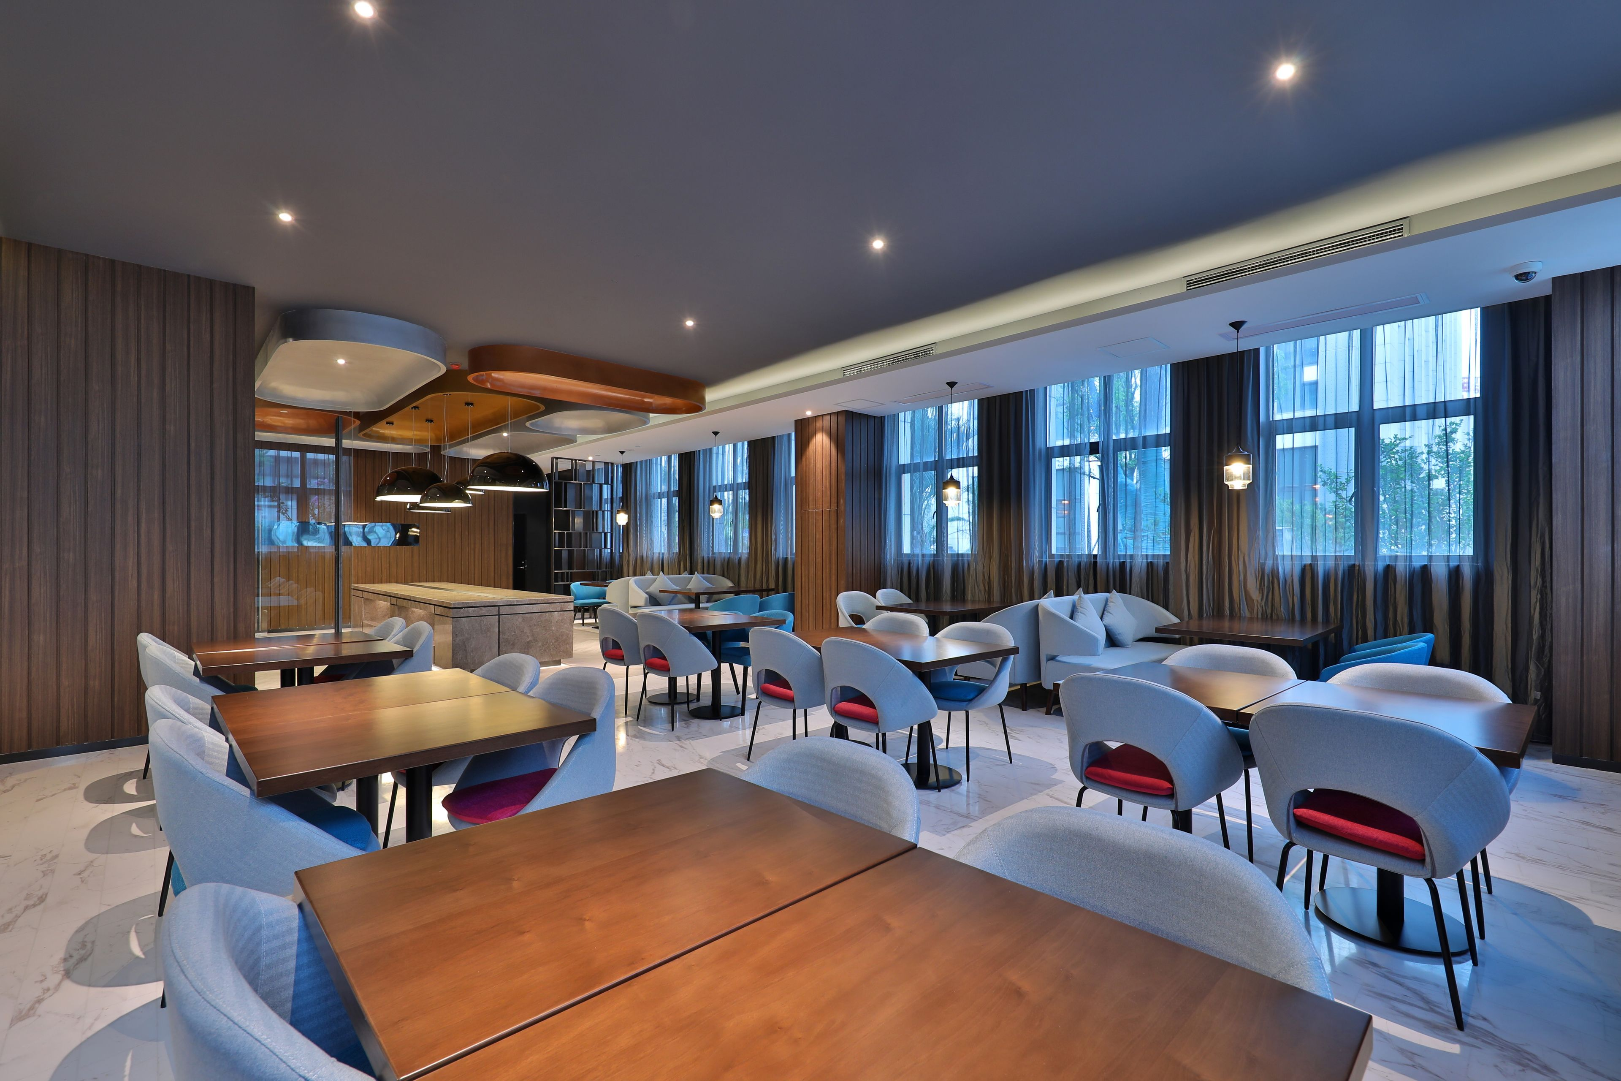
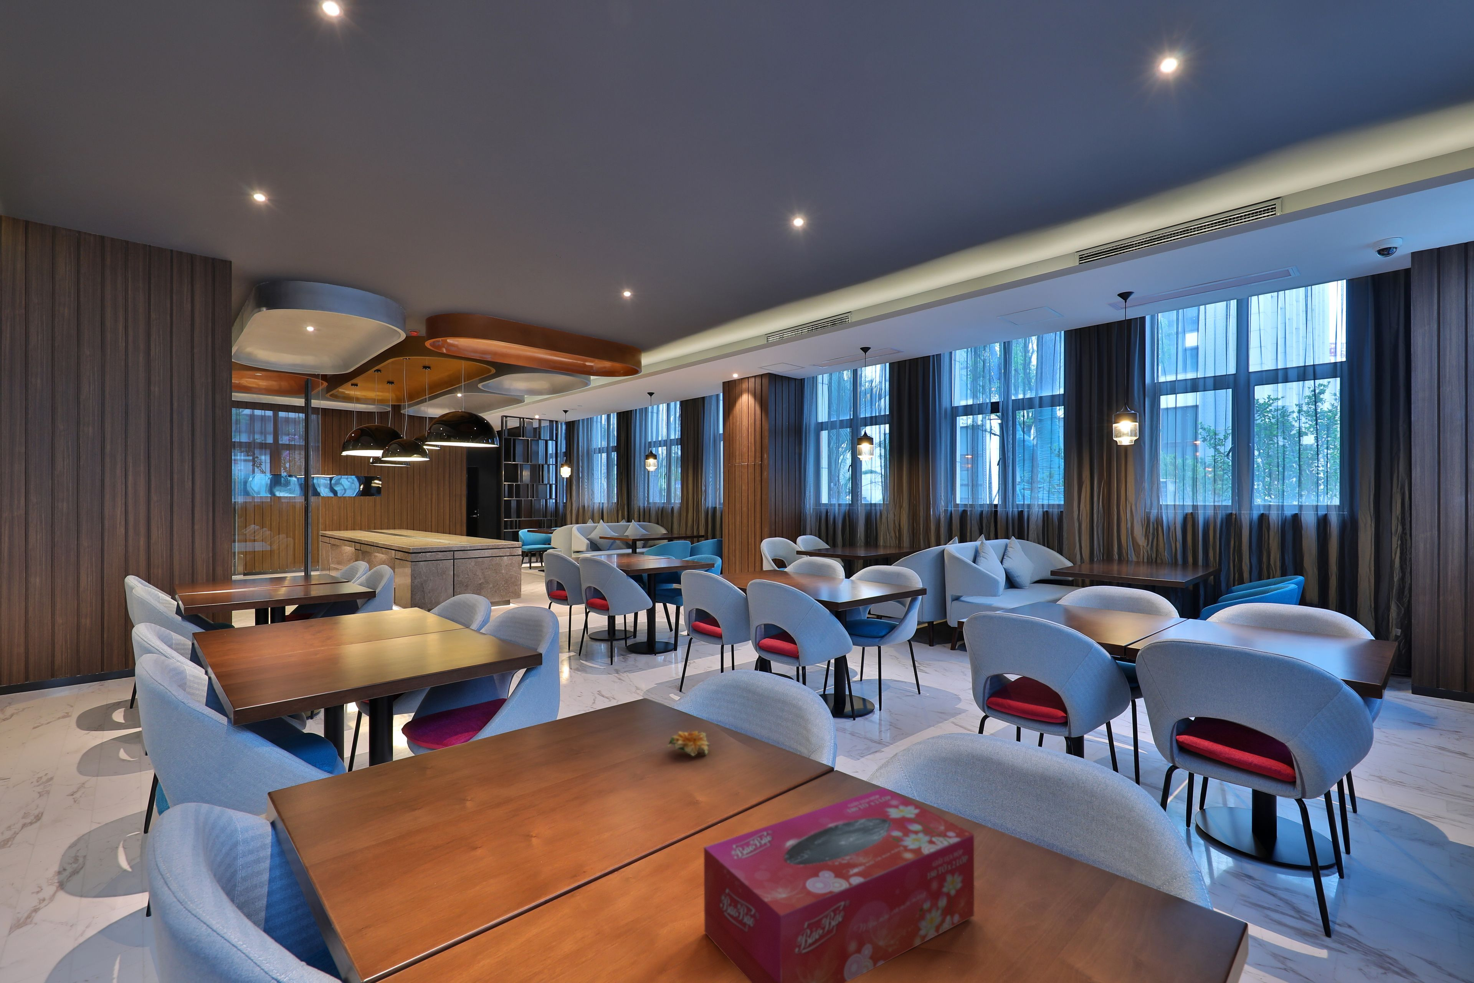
+ tissue box [704,787,975,983]
+ flower [667,730,712,756]
